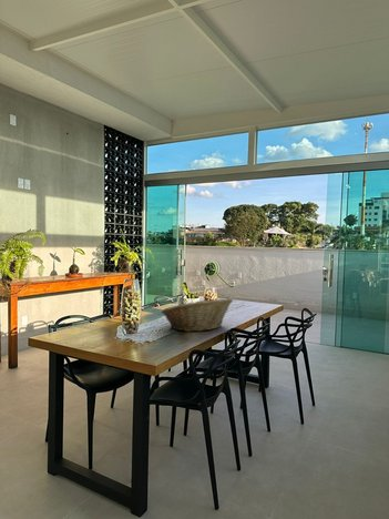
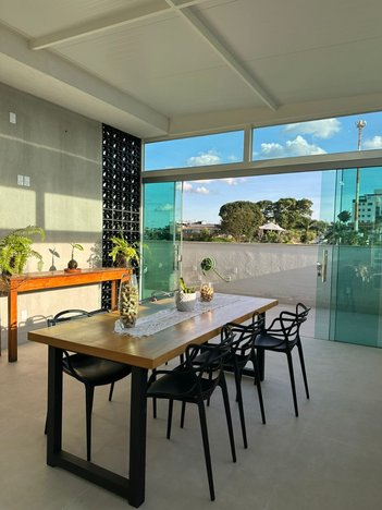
- fruit basket [161,296,234,333]
